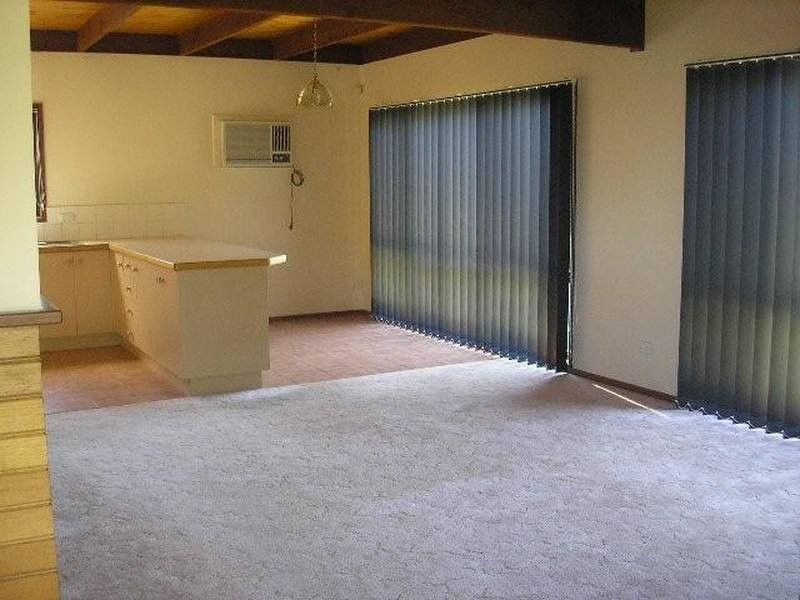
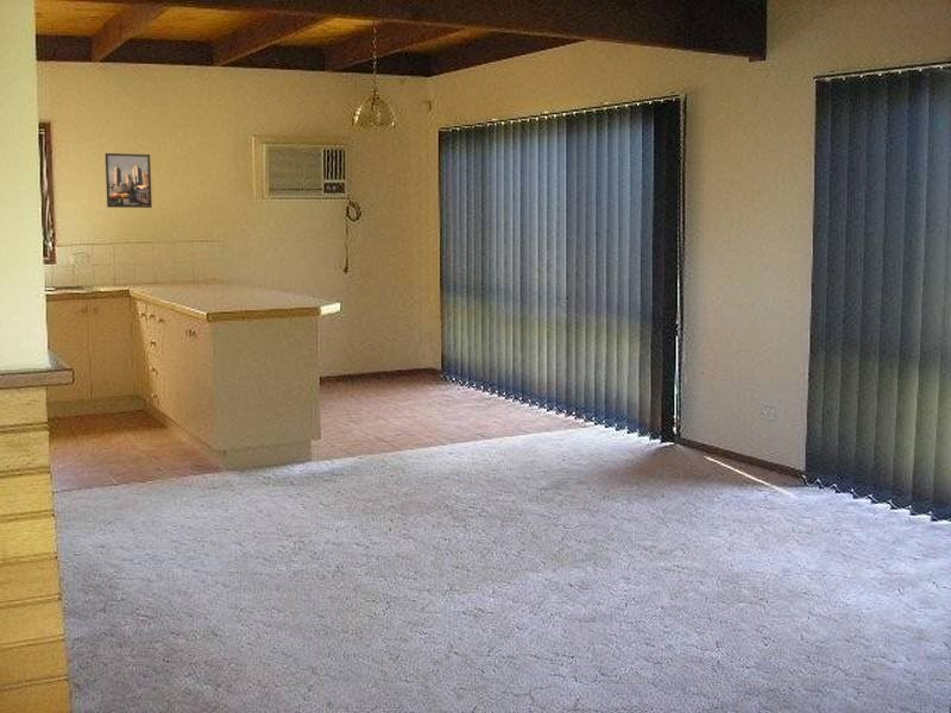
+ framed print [105,152,153,209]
